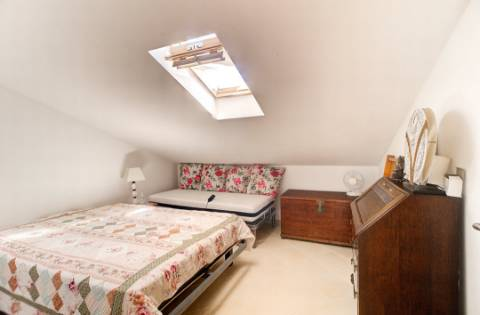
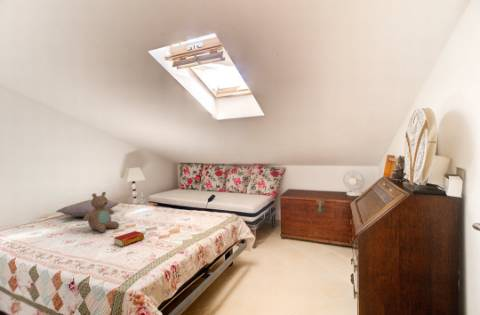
+ pillow [55,199,120,217]
+ teddy bear [82,191,120,234]
+ book [113,230,145,248]
